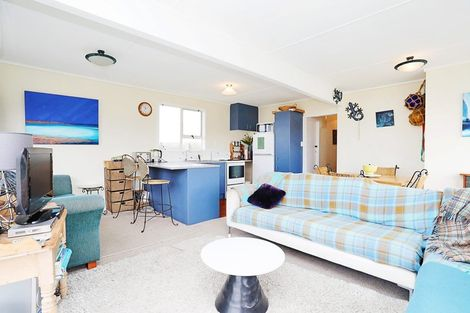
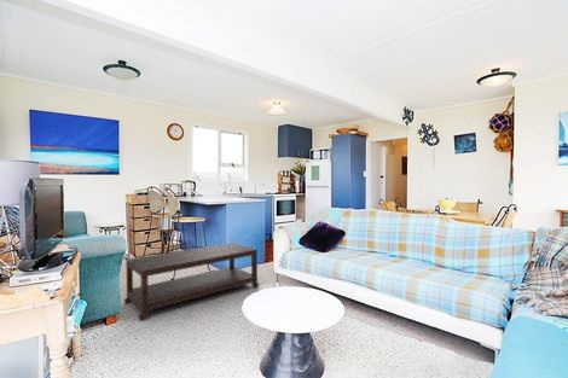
+ coffee table [123,242,260,322]
